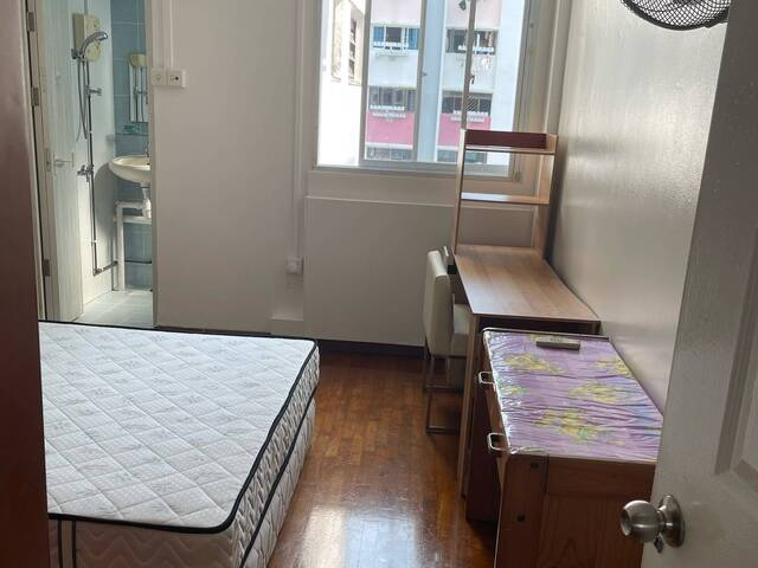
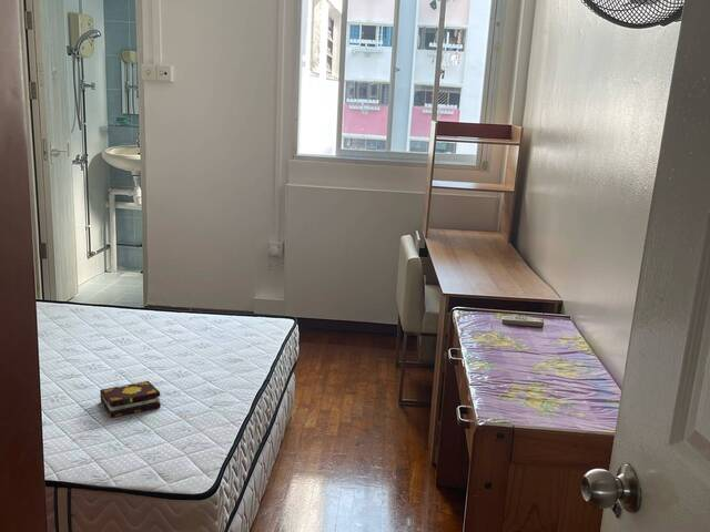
+ book [99,380,162,418]
